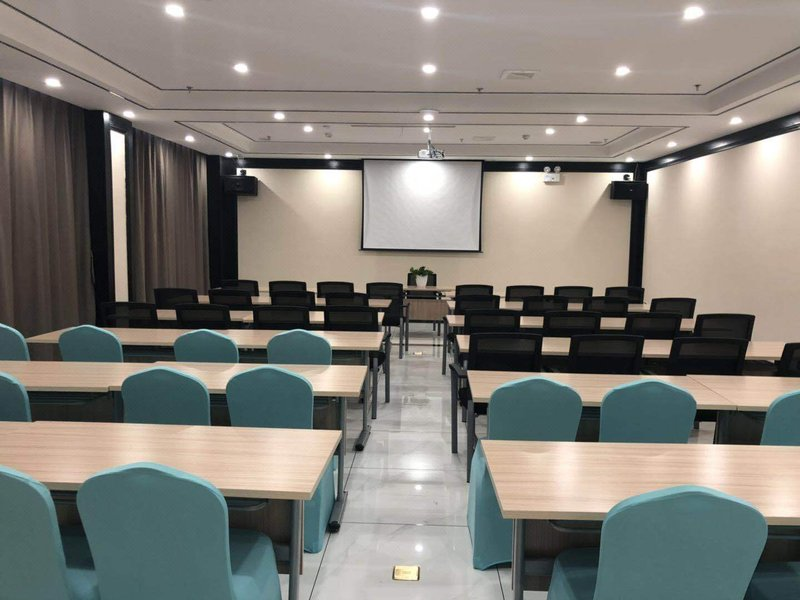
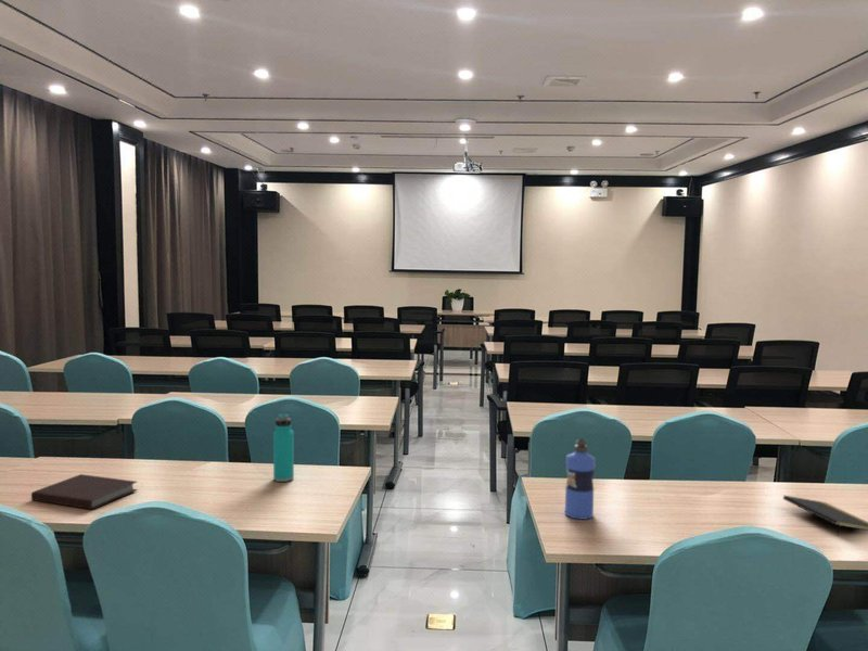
+ notebook [30,473,139,510]
+ water bottle [272,412,295,483]
+ water bottle [564,437,597,521]
+ notepad [782,495,868,537]
